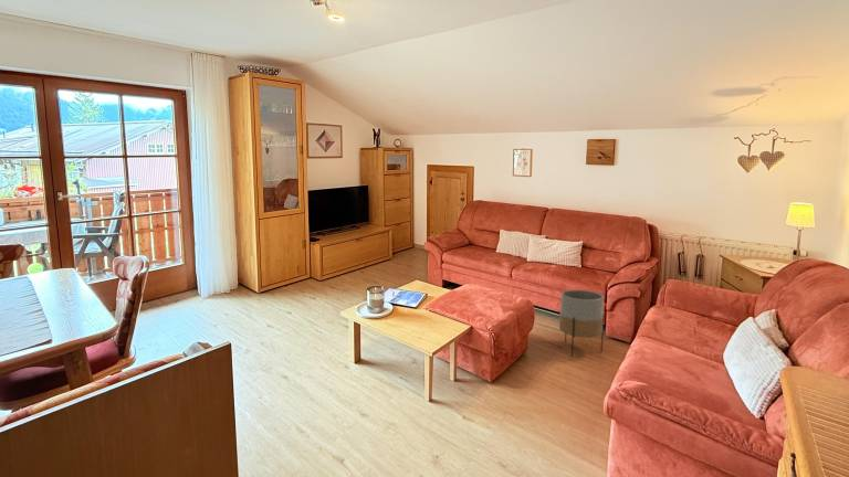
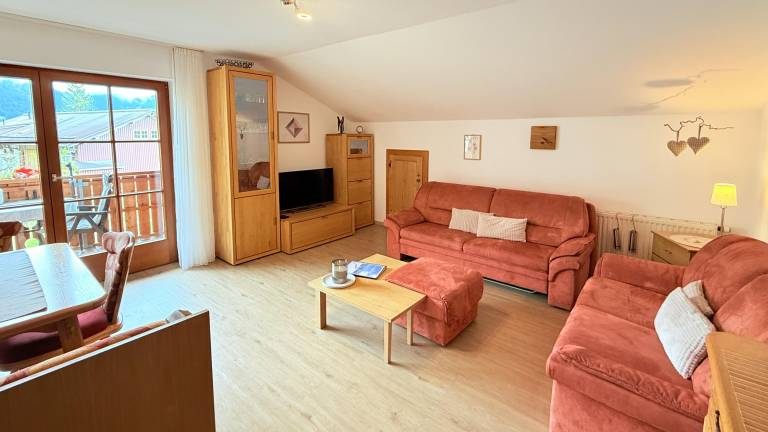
- planter [558,289,606,358]
